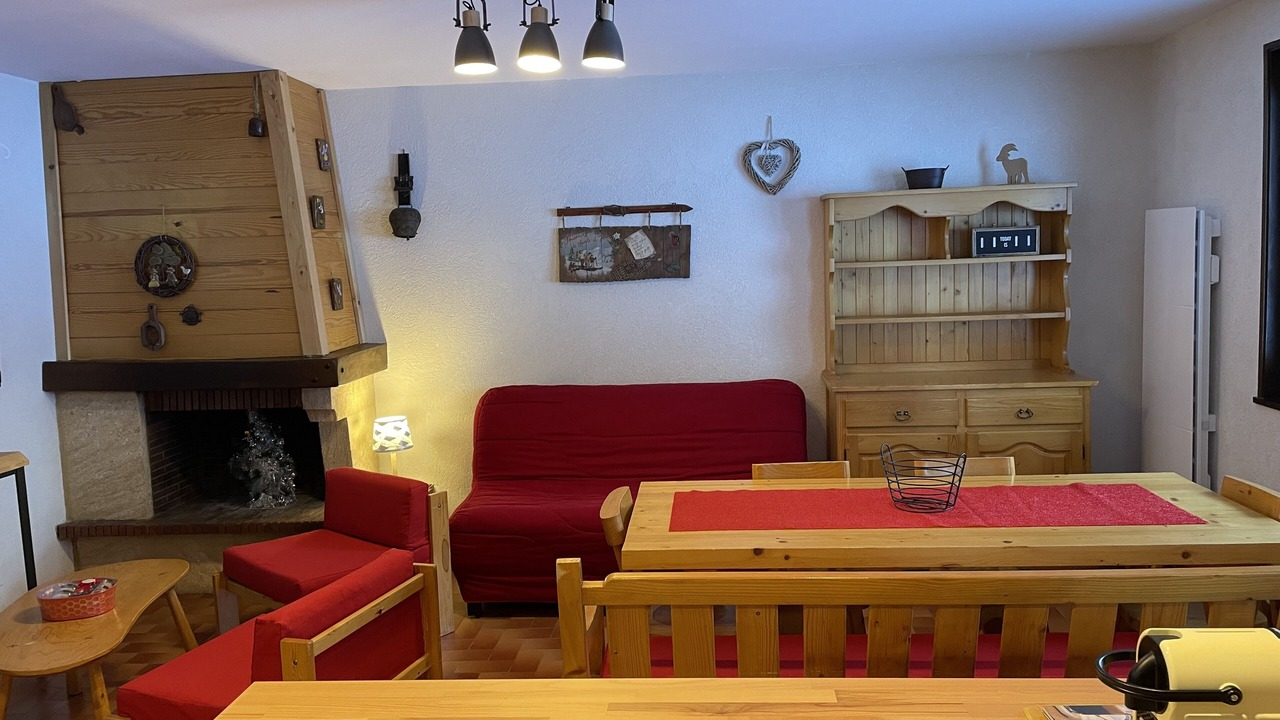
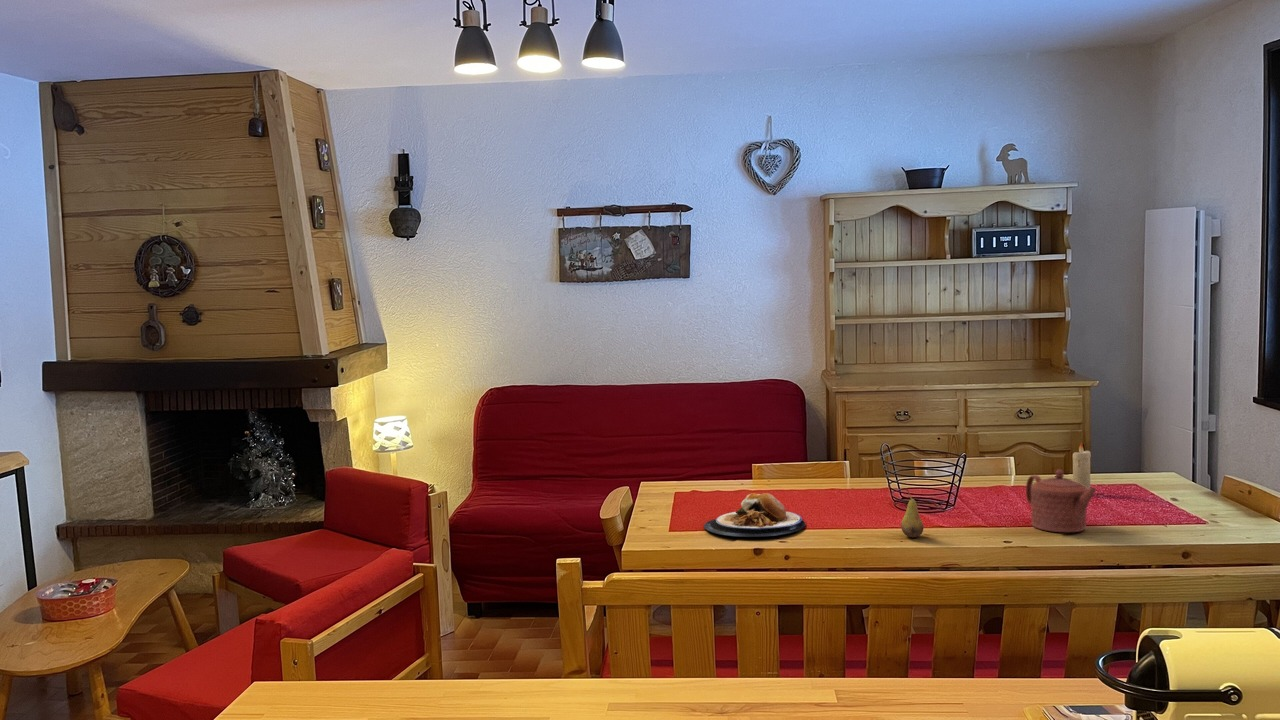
+ teapot [1025,468,1097,533]
+ plate [703,492,806,538]
+ fruit [900,488,925,538]
+ candle [1072,442,1092,489]
